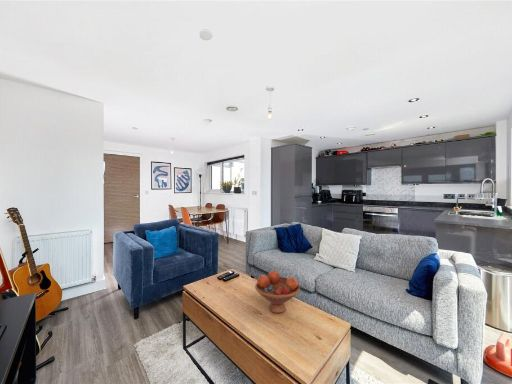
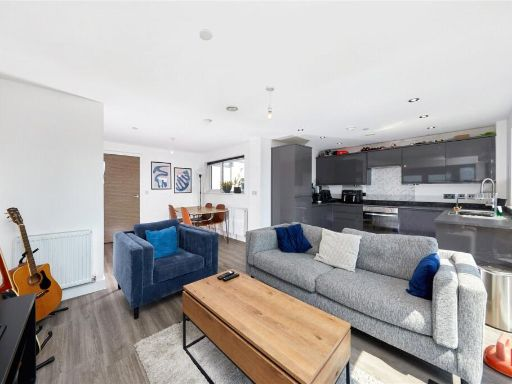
- fruit bowl [254,270,301,314]
